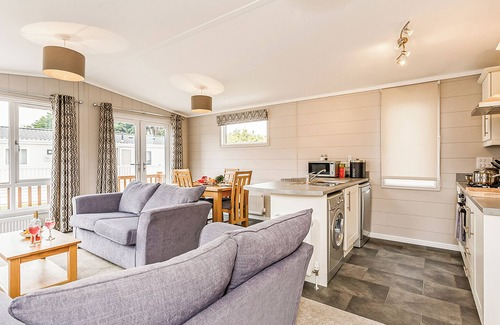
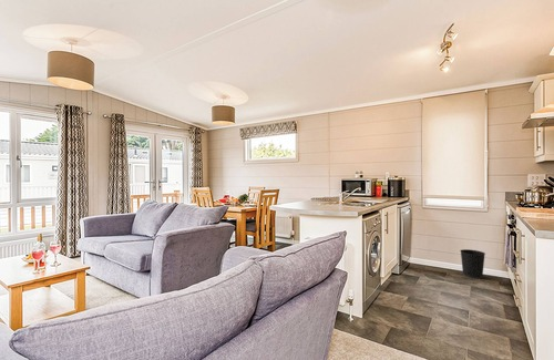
+ wastebasket [459,248,486,280]
